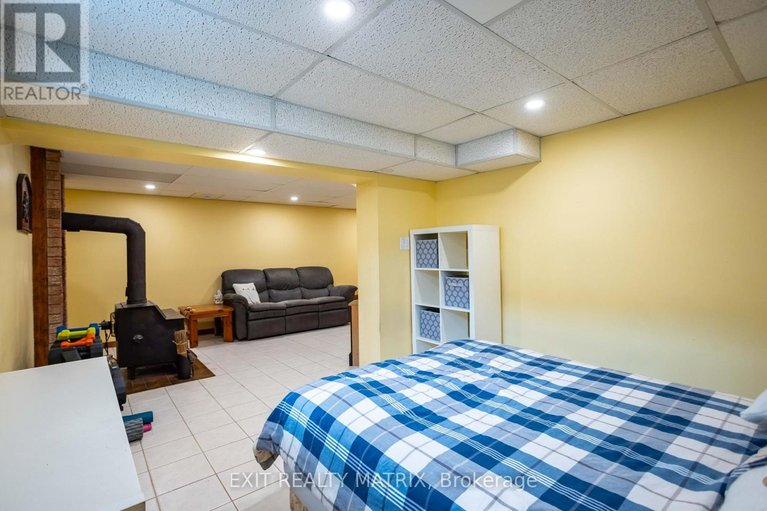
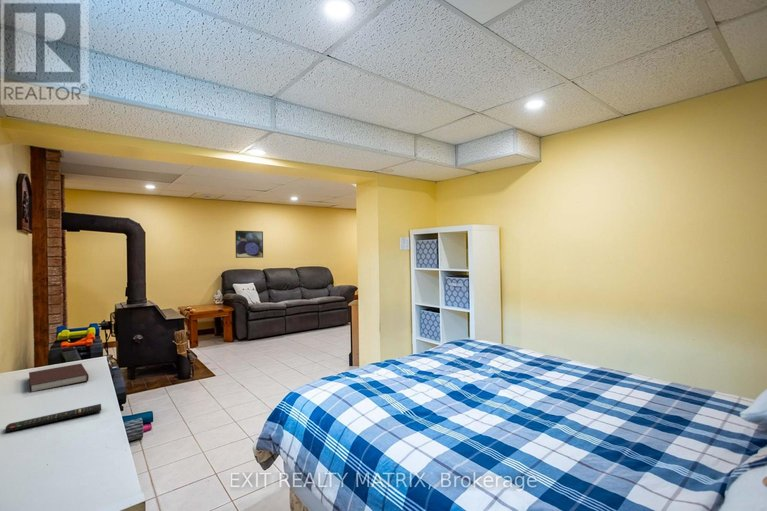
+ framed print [234,230,264,259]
+ remote control [5,403,102,433]
+ notebook [28,363,90,393]
